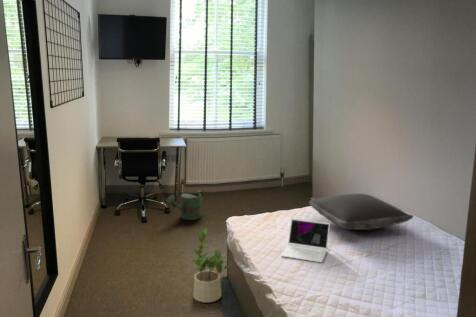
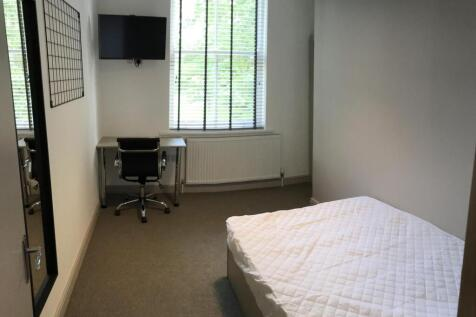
- laptop [280,217,331,263]
- watering can [166,189,206,221]
- potted plant [192,228,232,304]
- pillow [308,193,414,231]
